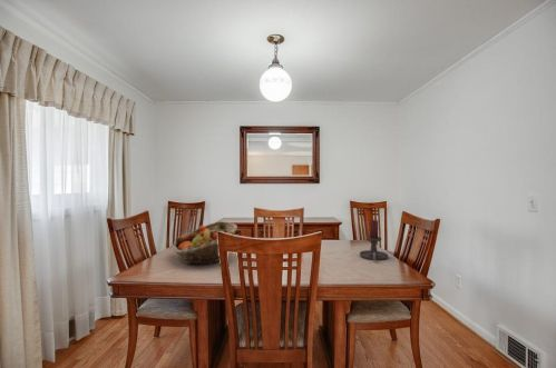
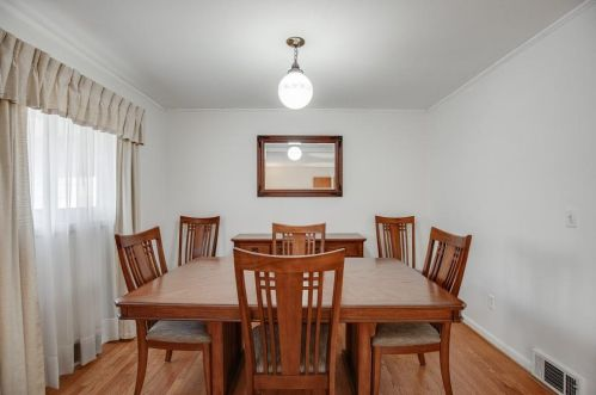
- candle holder [359,218,390,261]
- fruit basket [172,220,238,266]
